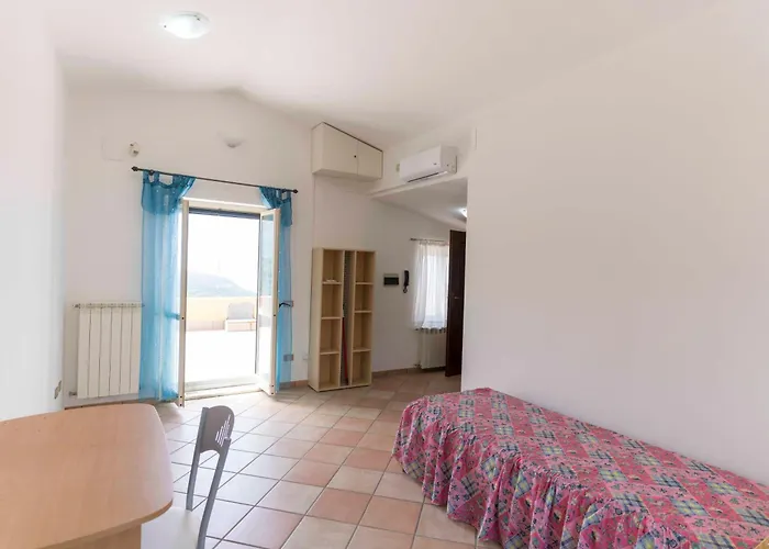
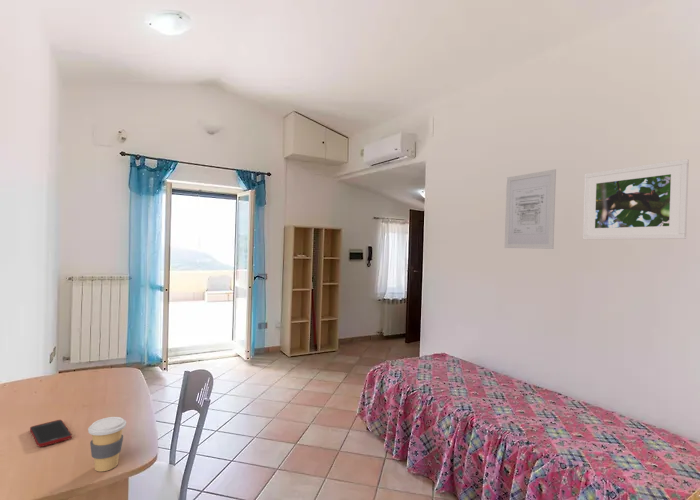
+ coffee cup [87,416,127,472]
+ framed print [582,158,690,240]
+ wall art [504,168,557,250]
+ cell phone [29,419,73,448]
